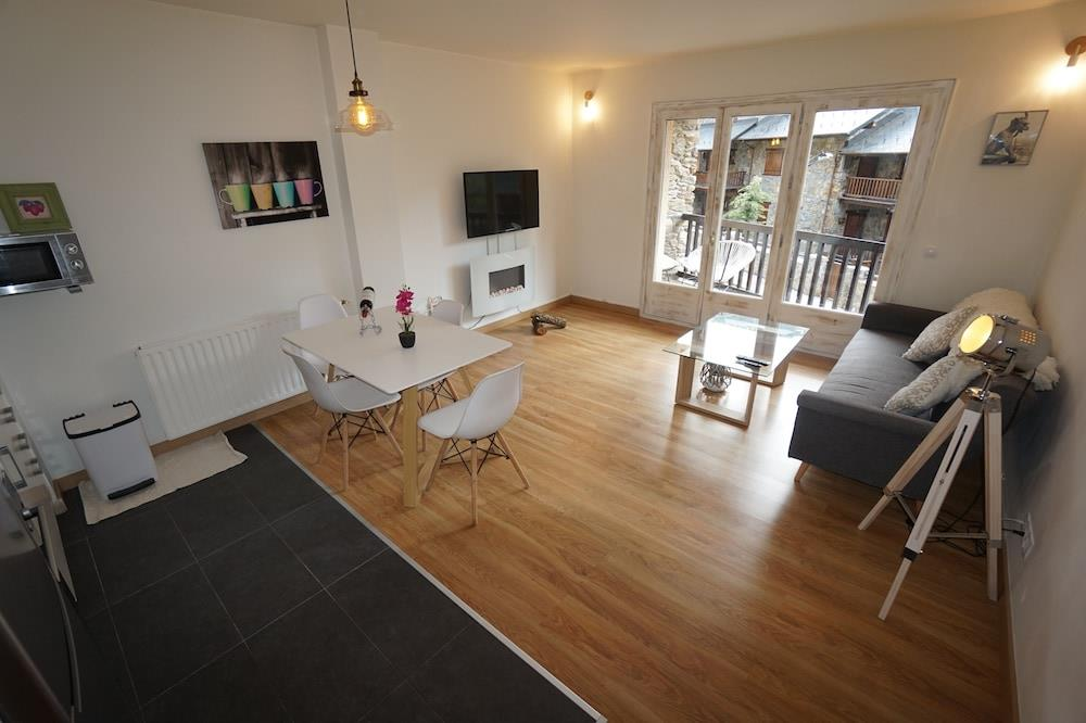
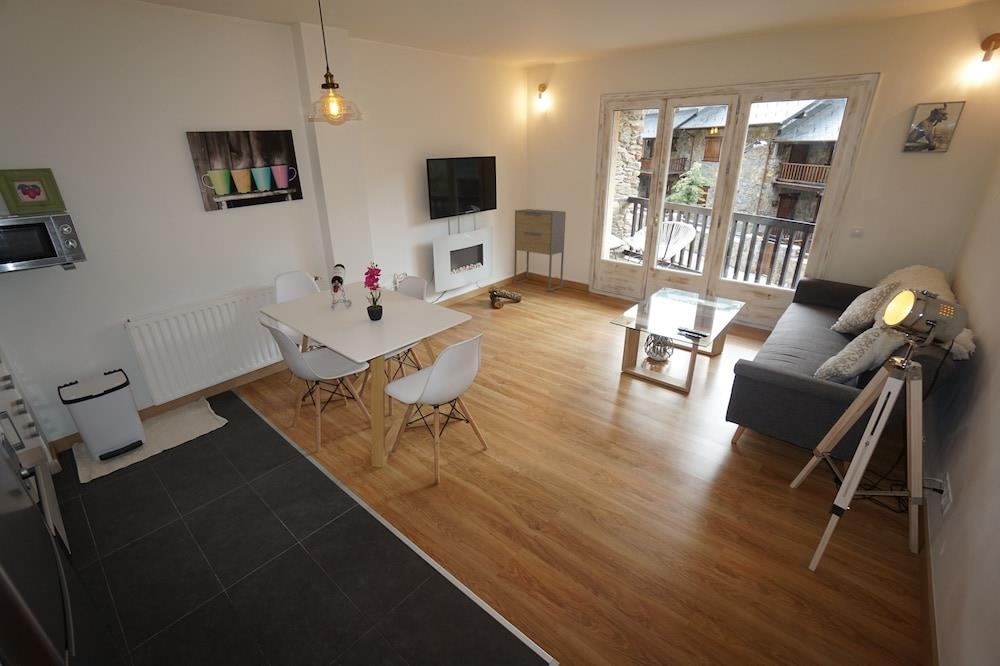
+ cabinet [513,208,567,292]
